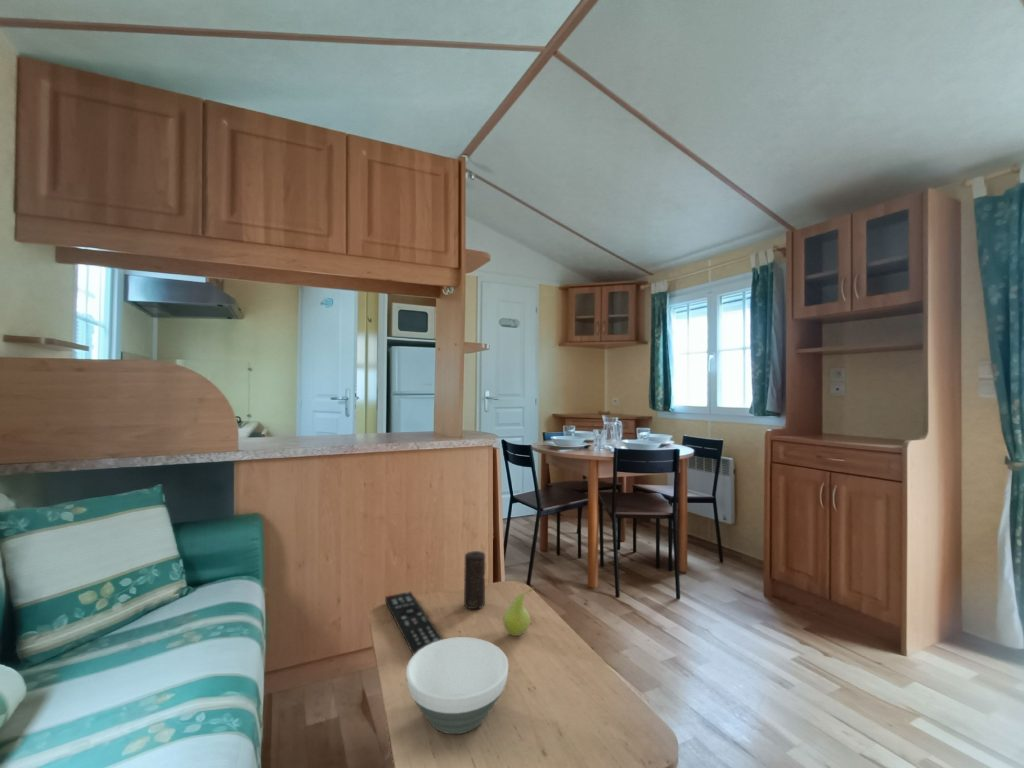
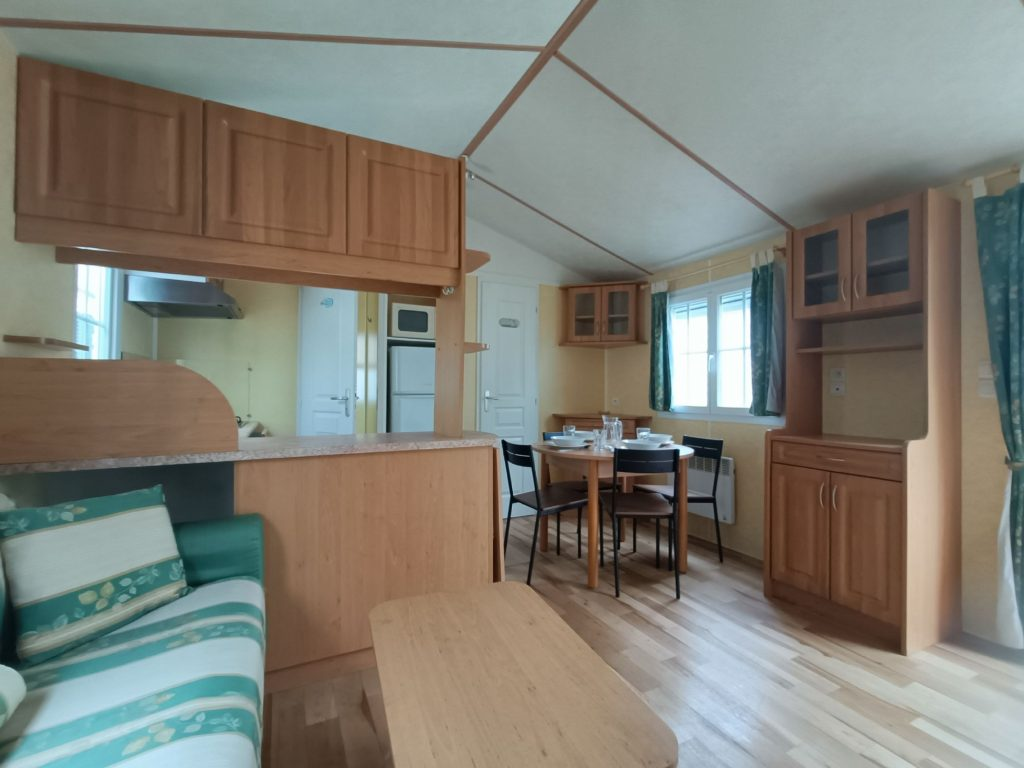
- candle [463,550,486,610]
- fruit [502,586,535,637]
- bowl [405,636,509,735]
- remote control [384,591,444,656]
